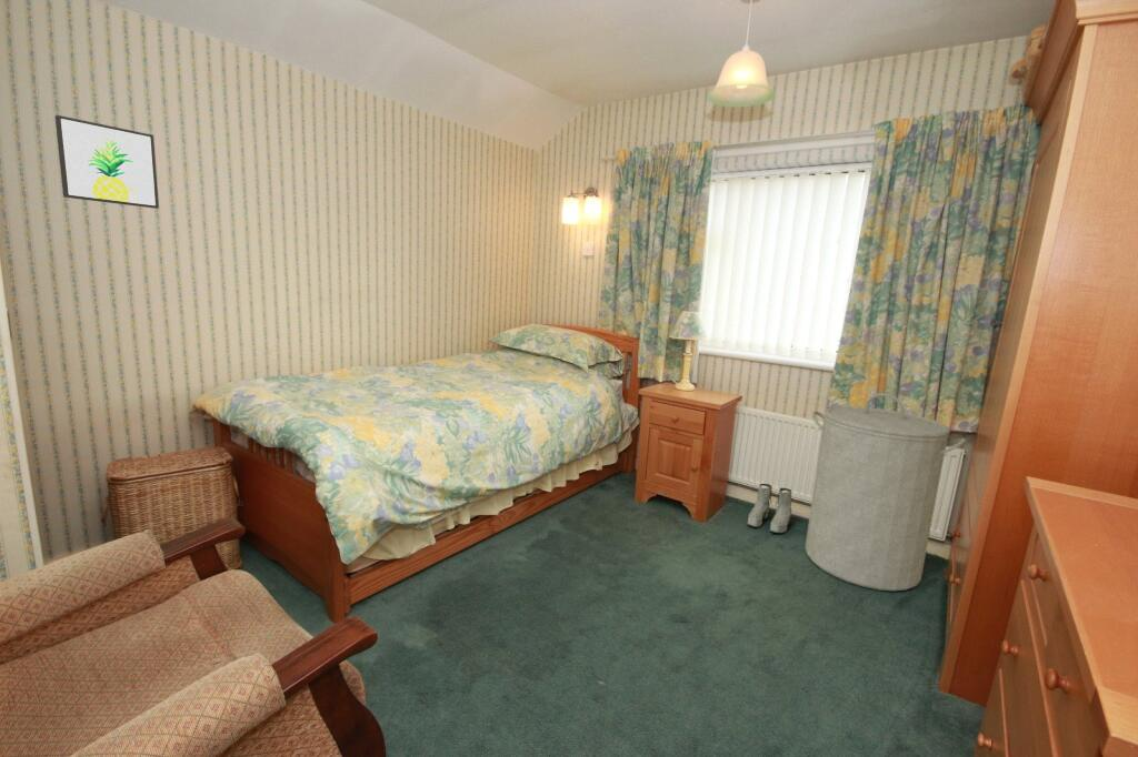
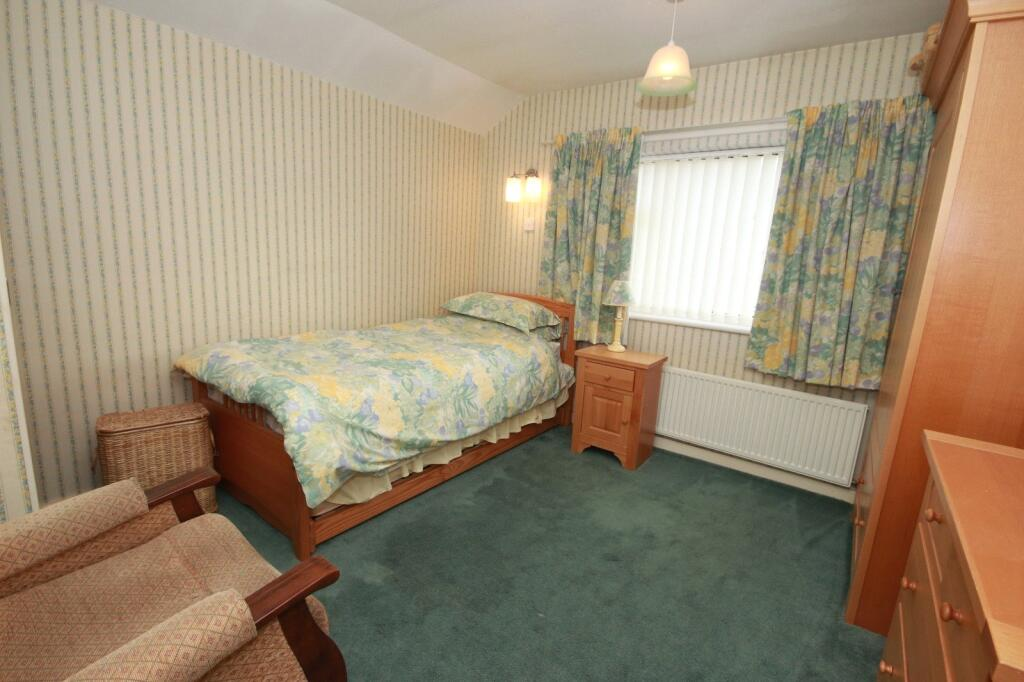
- wall art [54,114,160,210]
- laundry hamper [803,392,967,592]
- boots [747,483,792,534]
